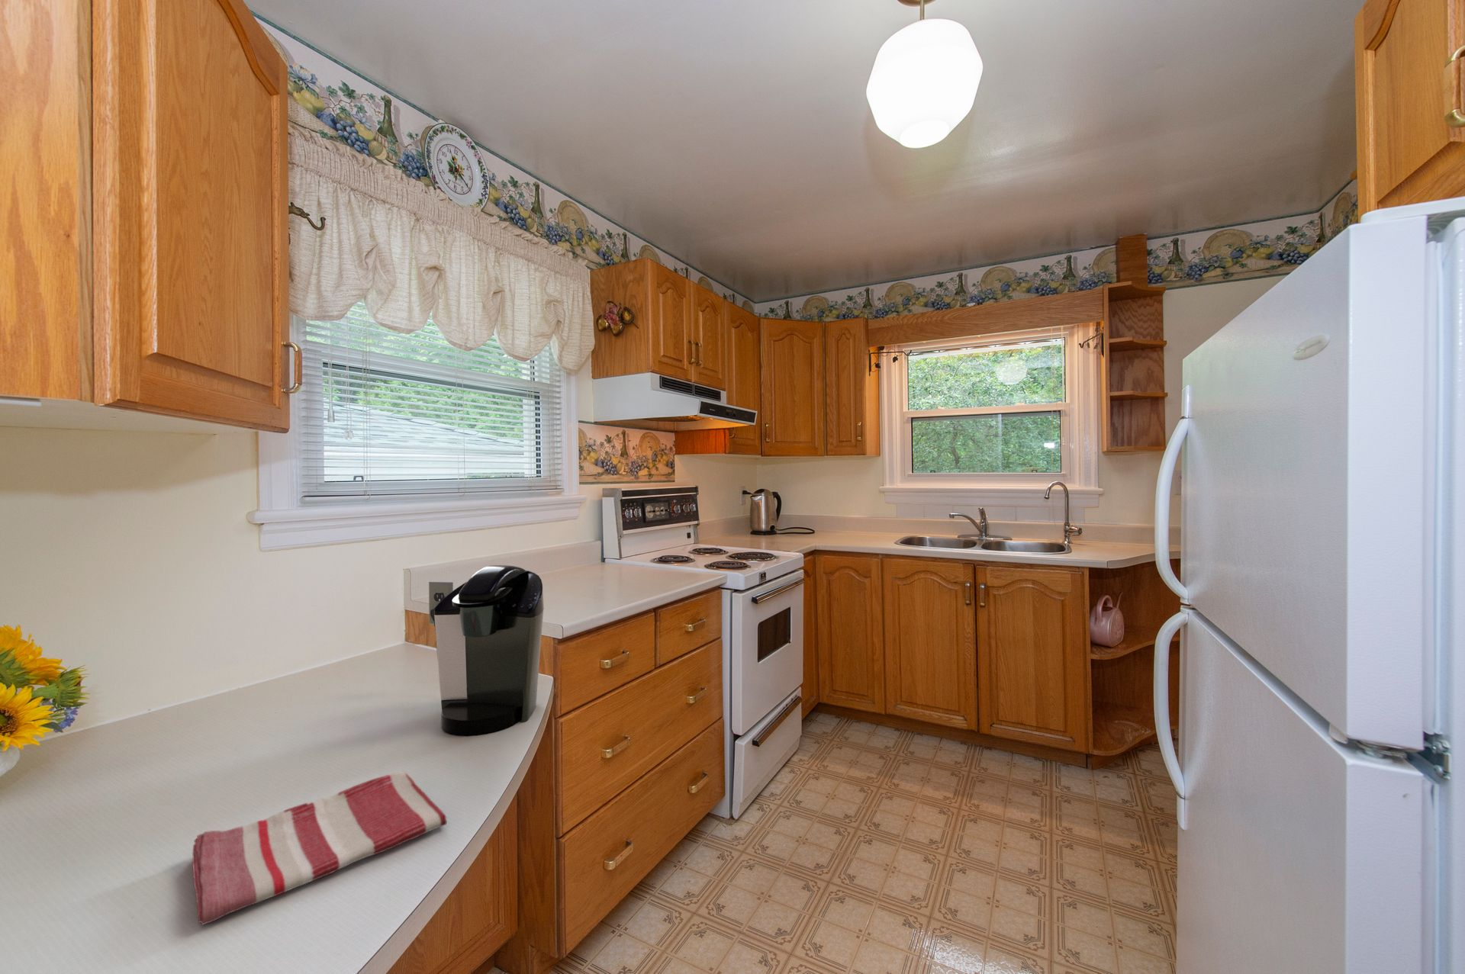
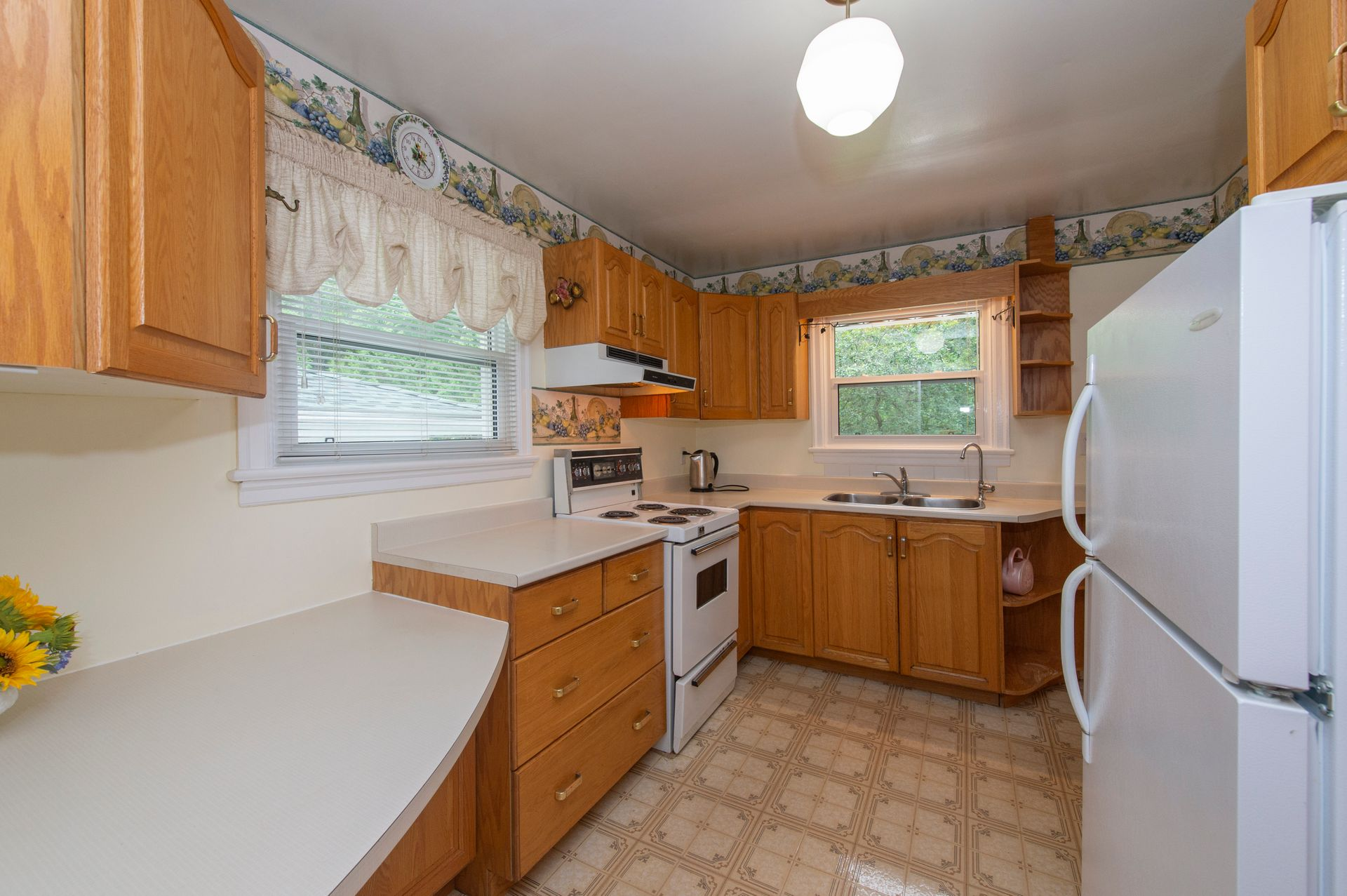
- dish towel [191,771,448,926]
- coffee maker [429,564,545,737]
